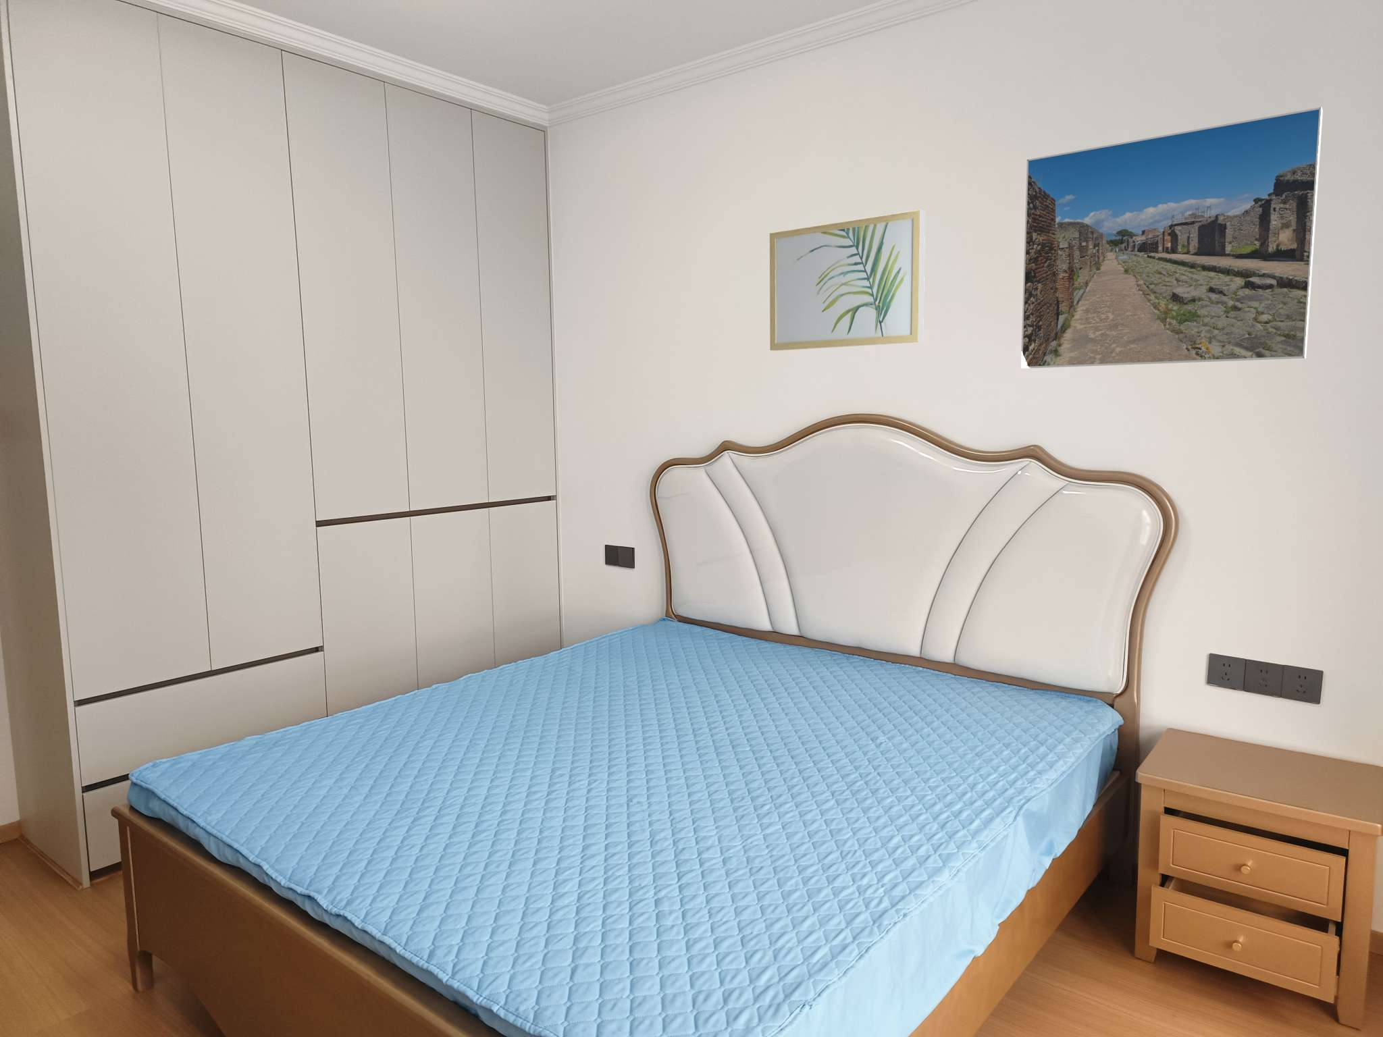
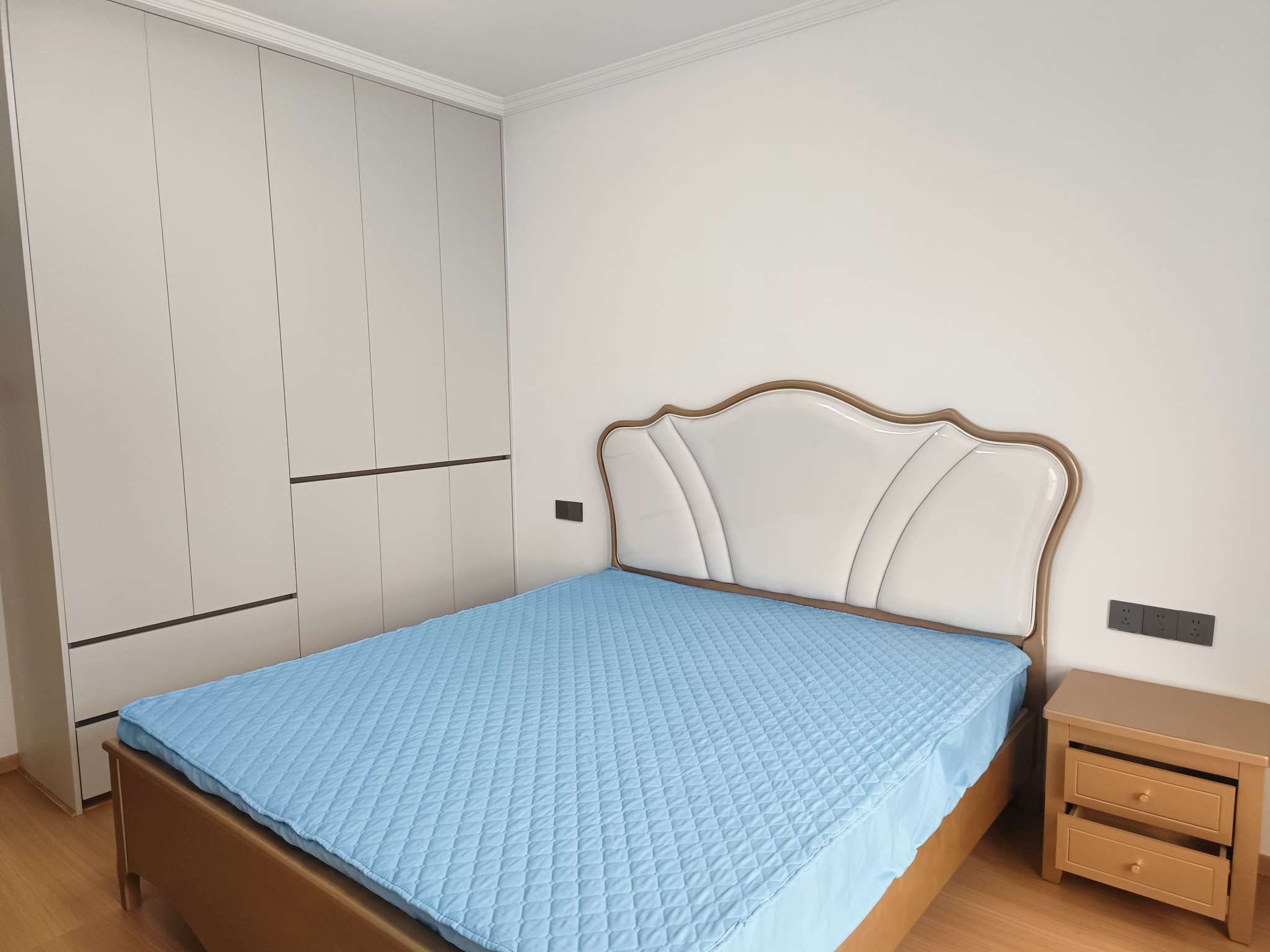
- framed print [1020,107,1323,369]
- wall art [769,209,926,351]
